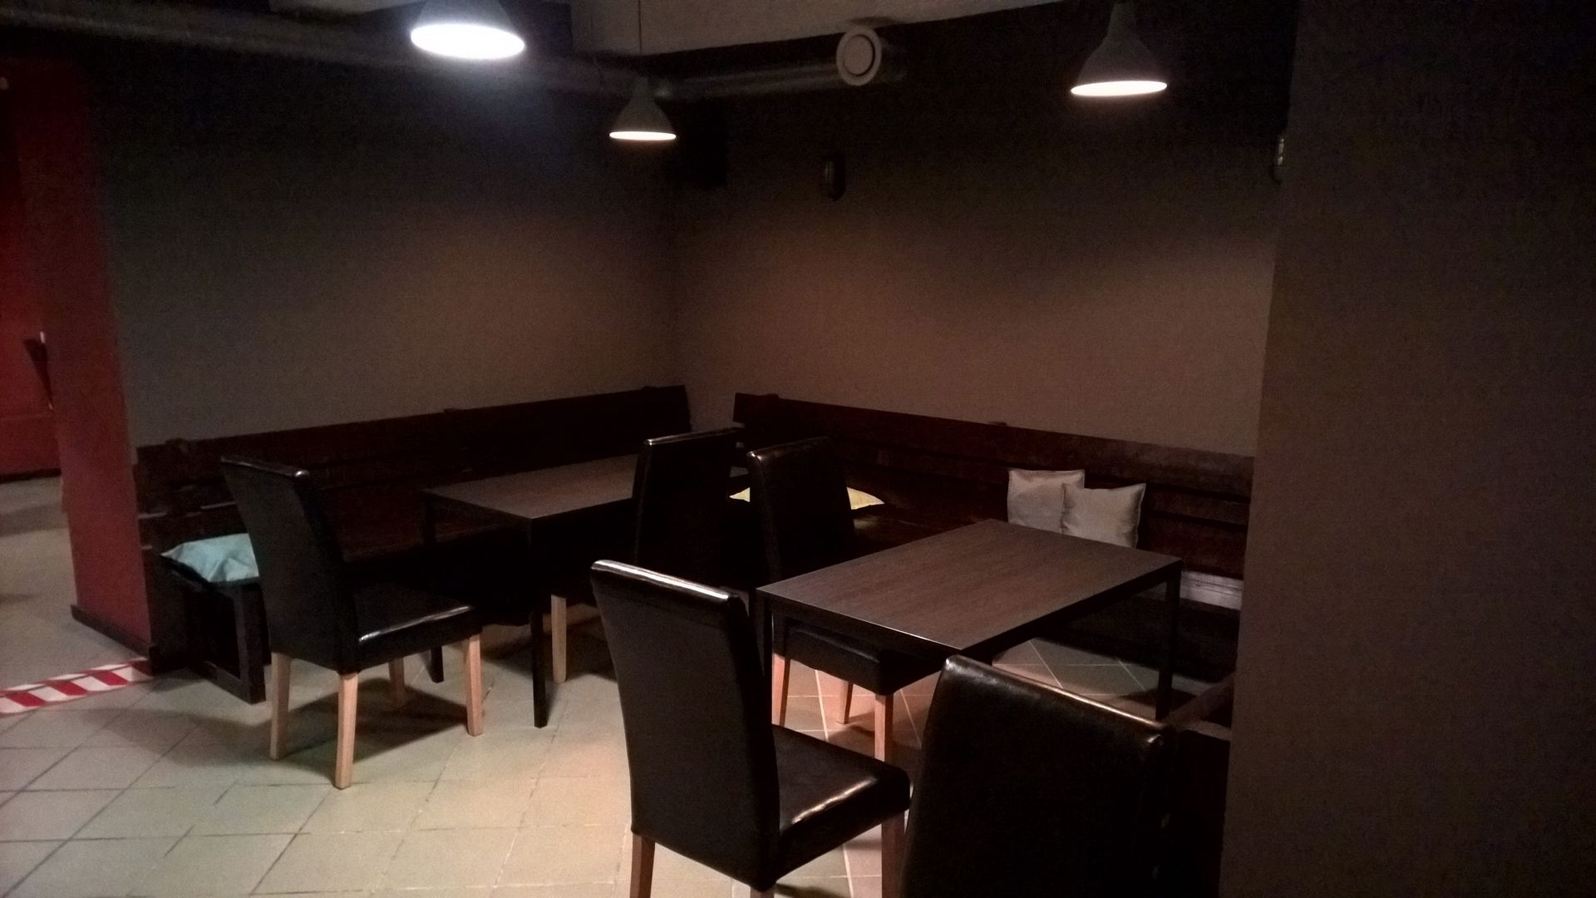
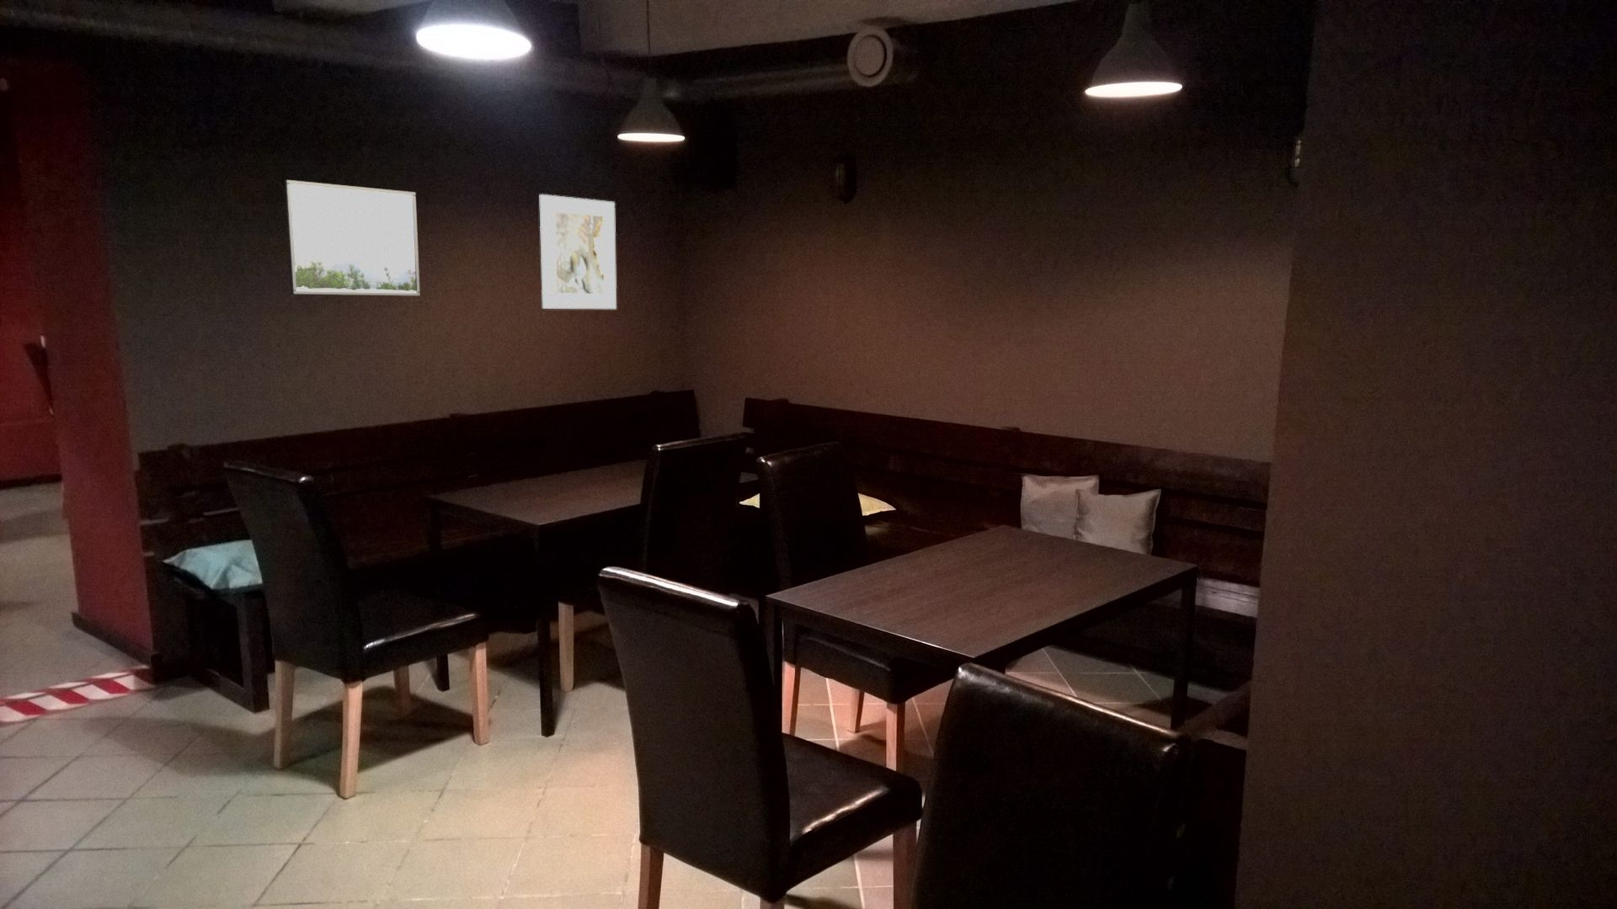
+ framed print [539,193,617,310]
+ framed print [284,179,421,297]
